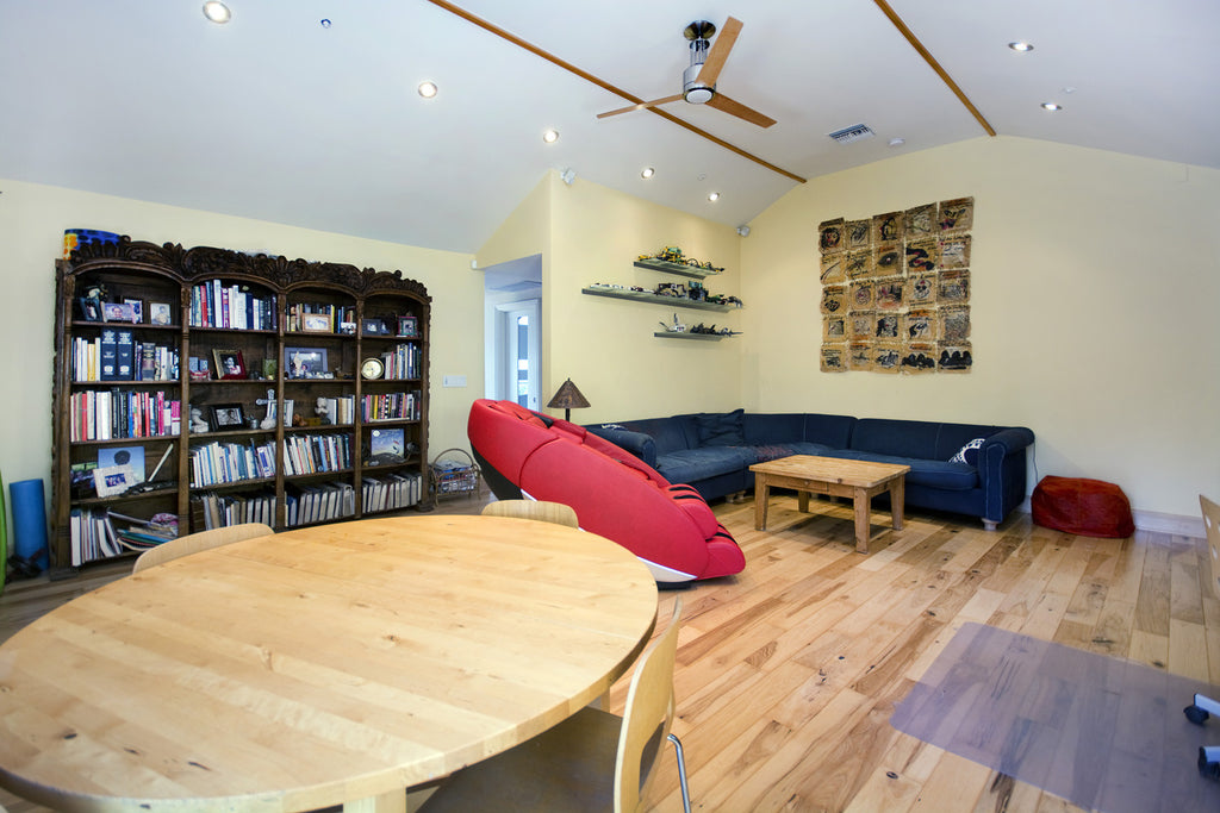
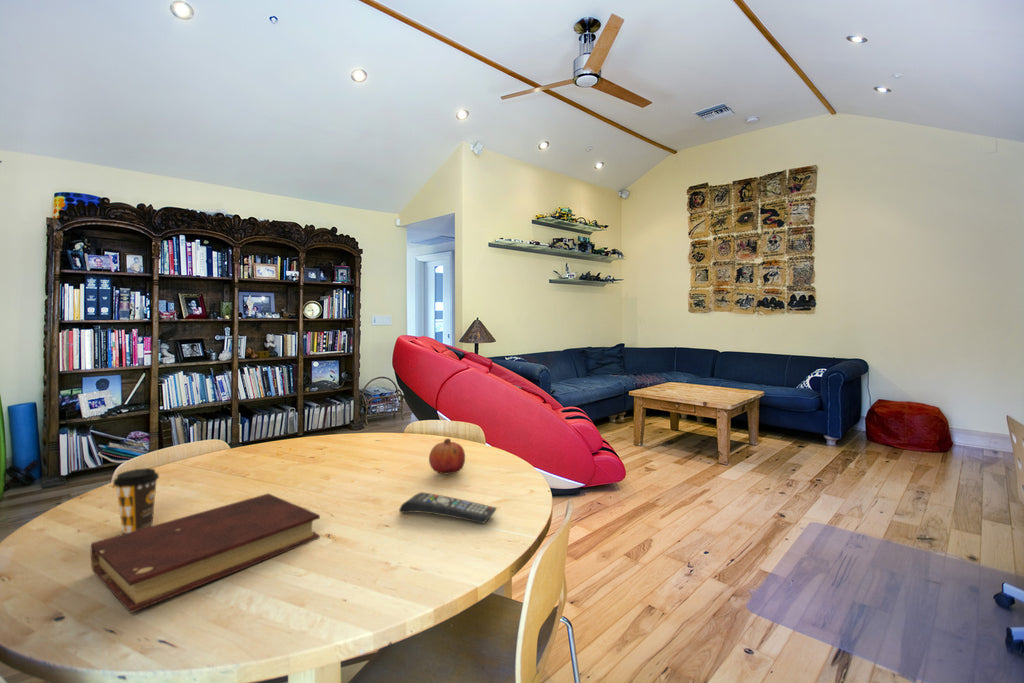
+ book [90,492,321,614]
+ coffee cup [112,467,160,533]
+ fruit [428,437,466,475]
+ remote control [398,491,498,525]
